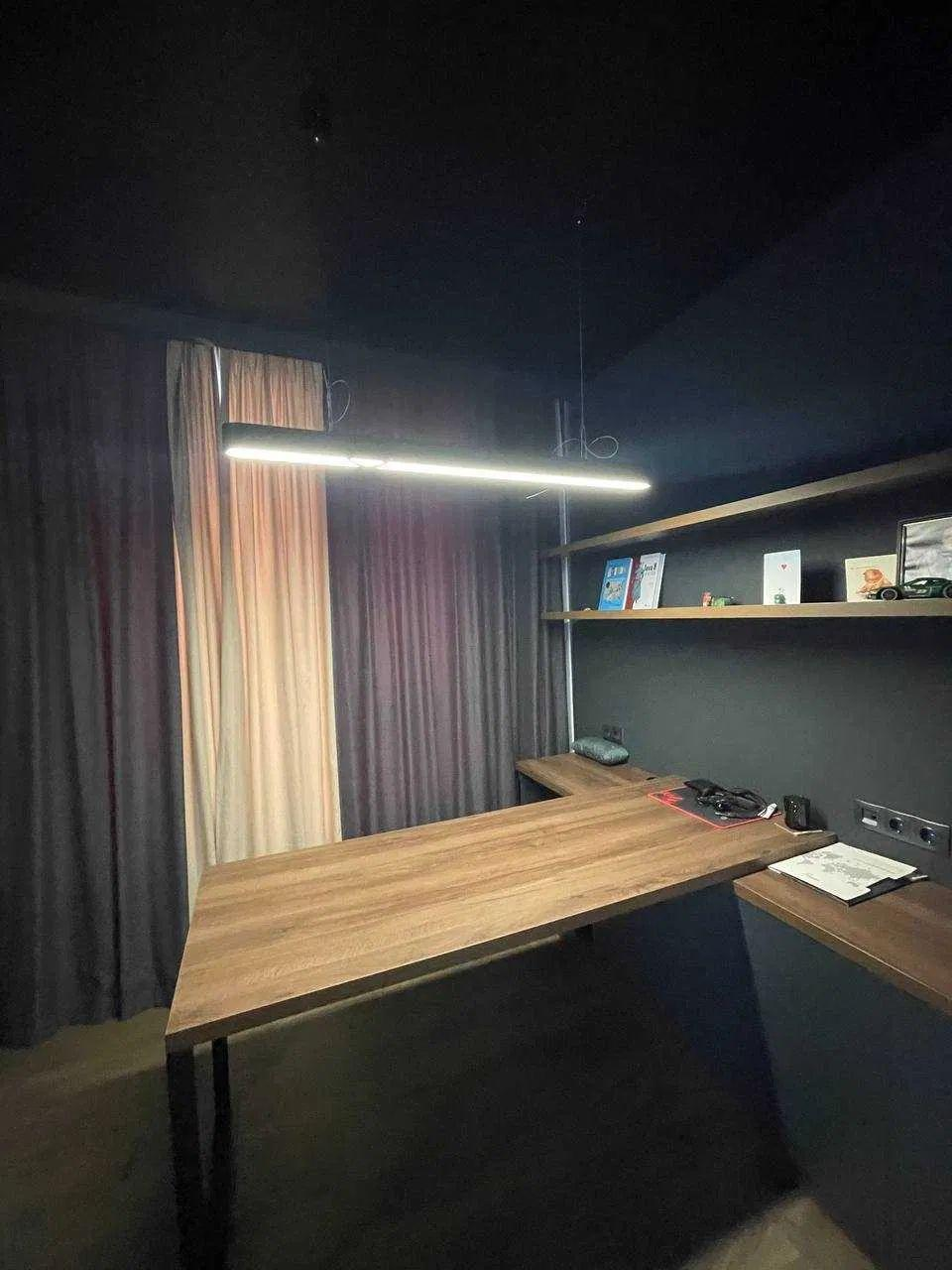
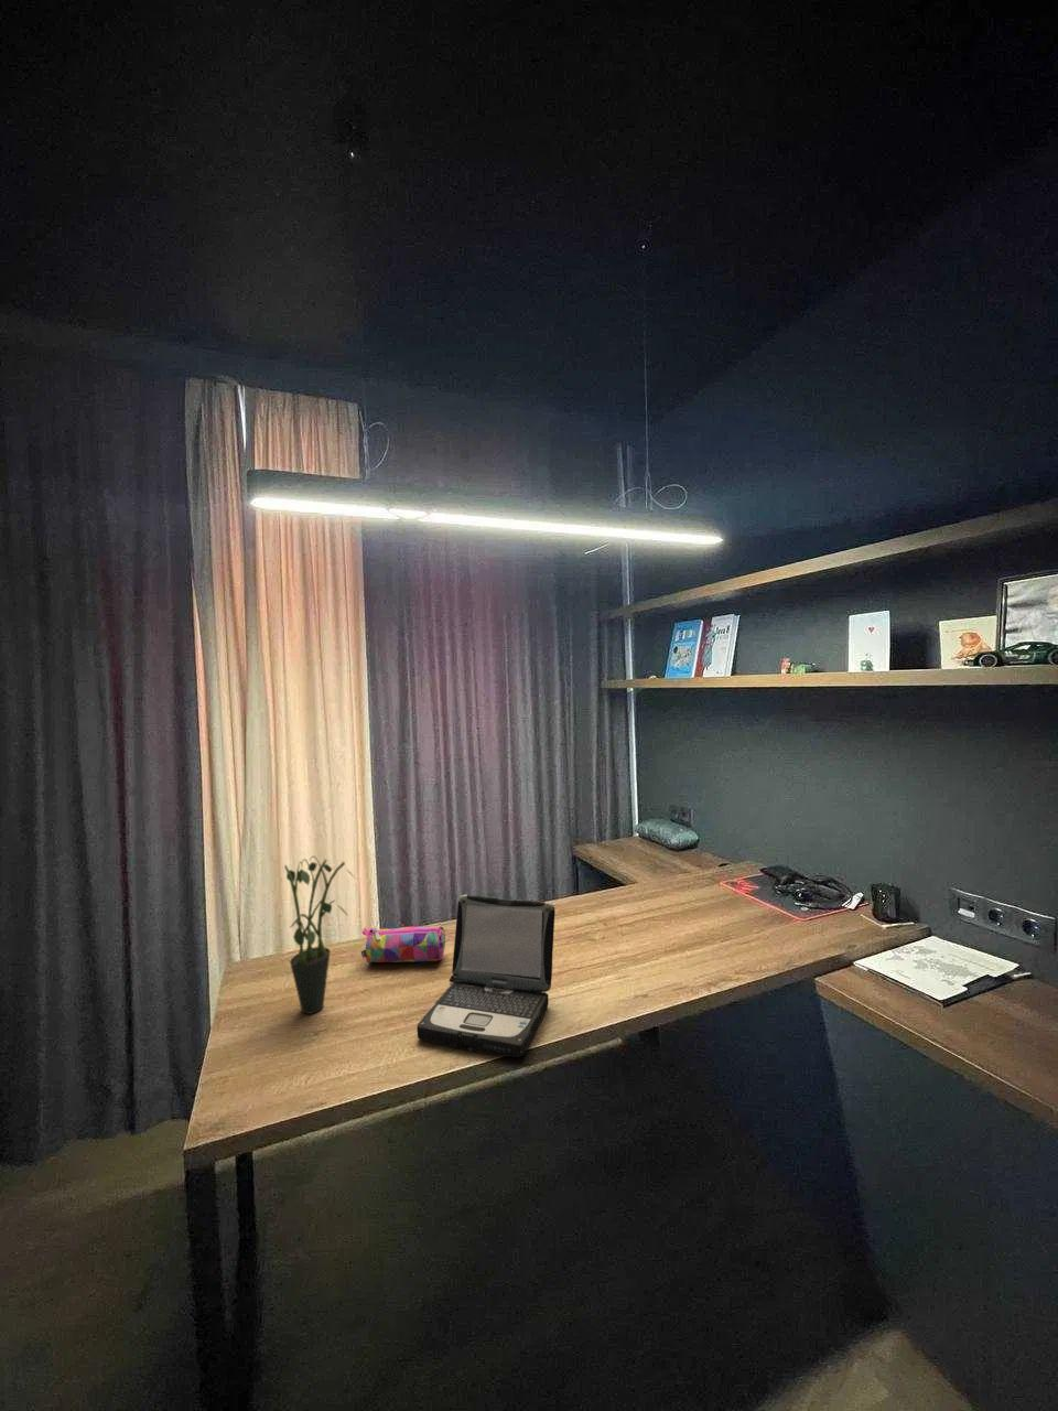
+ laptop [416,894,556,1059]
+ potted plant [283,854,357,1015]
+ pencil case [360,924,447,963]
